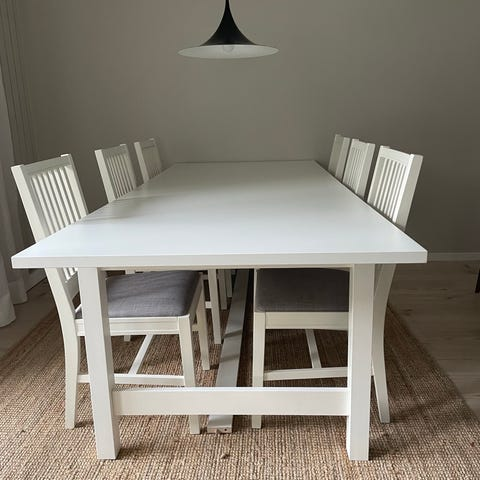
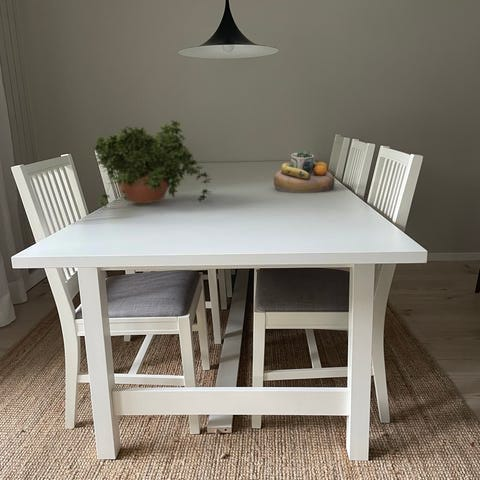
+ potted plant [91,119,213,209]
+ decorative bowl [273,150,336,194]
